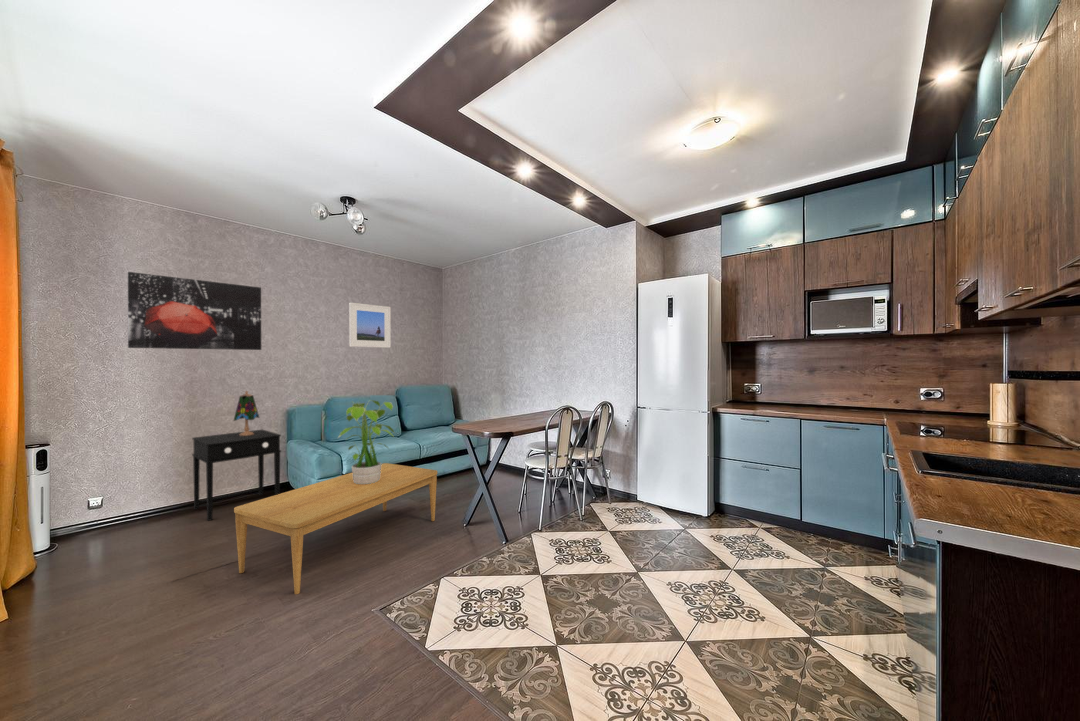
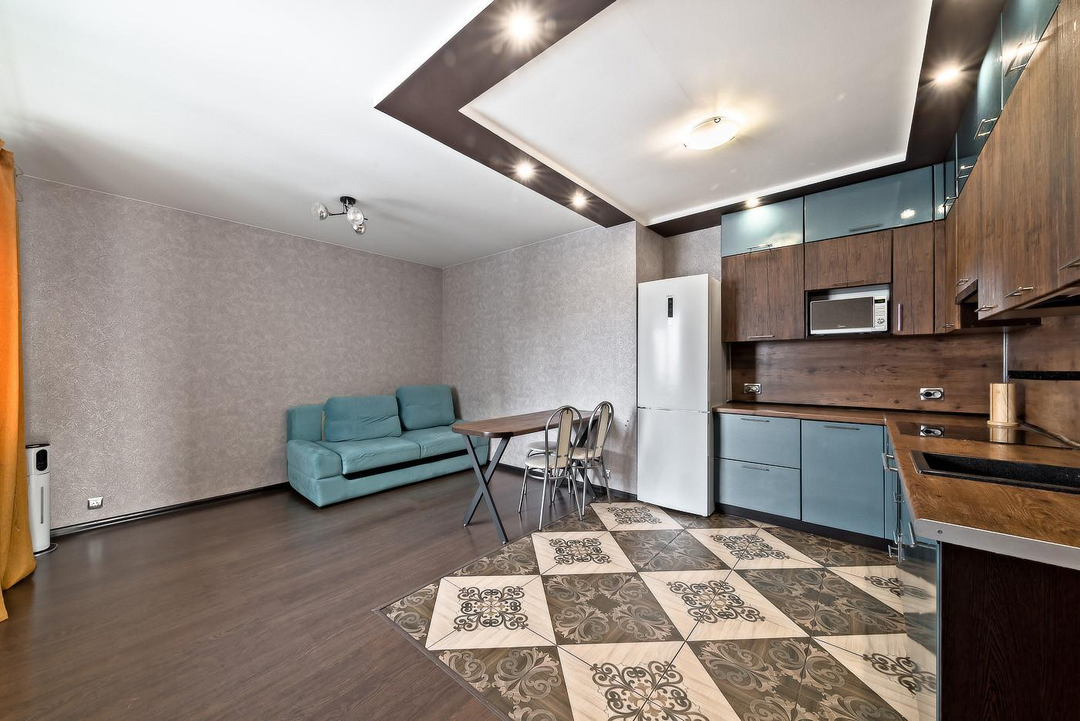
- table lamp [232,390,260,436]
- potted plant [337,399,395,484]
- side table [191,429,282,522]
- coffee table [233,462,438,595]
- wall art [127,271,262,351]
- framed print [348,302,392,349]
